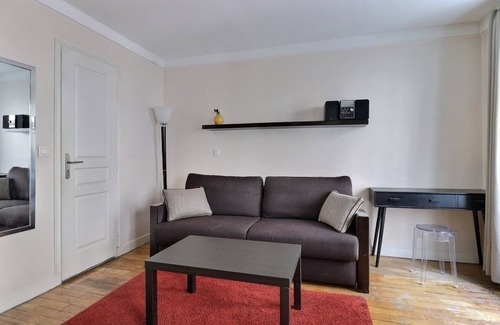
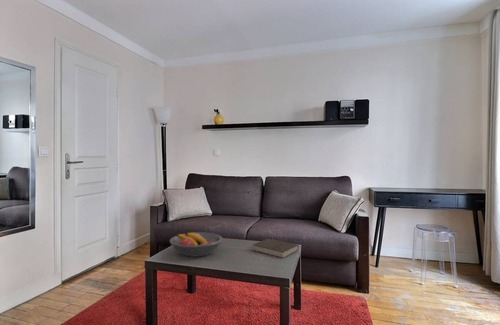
+ book [252,238,300,259]
+ fruit bowl [169,231,223,258]
